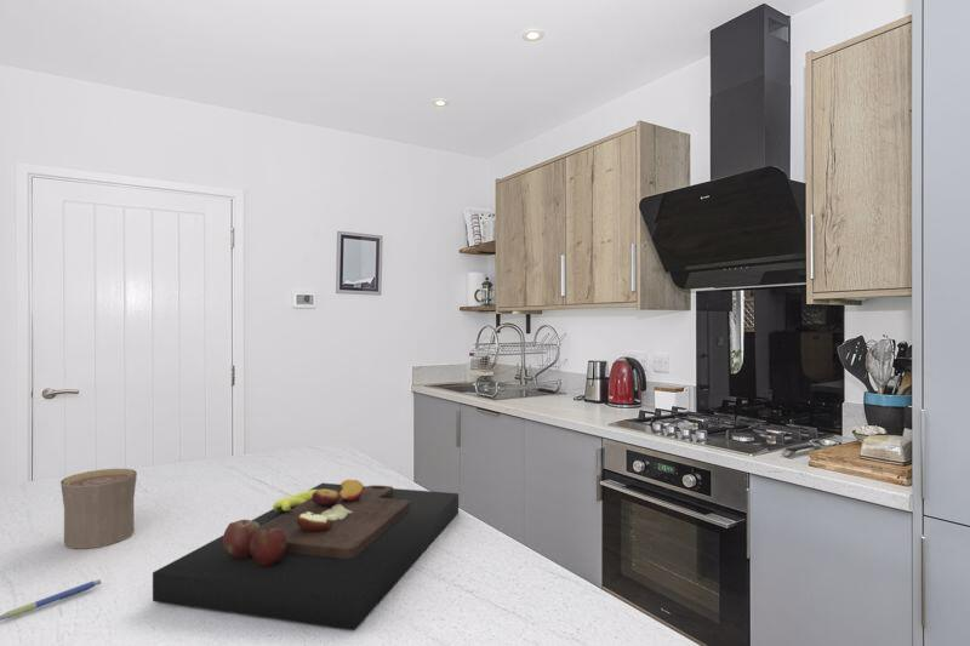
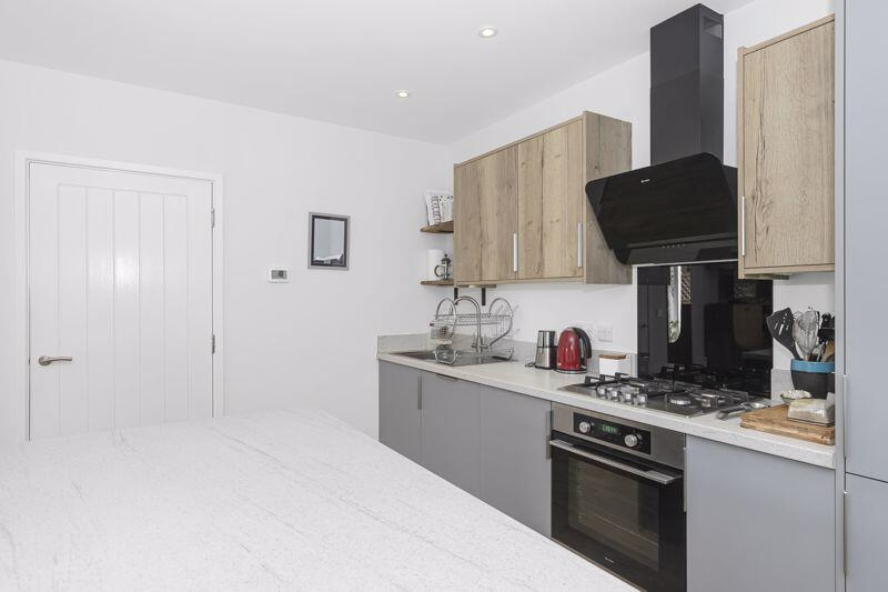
- cutting board [152,479,460,631]
- pen [0,578,102,622]
- cup [59,468,138,549]
